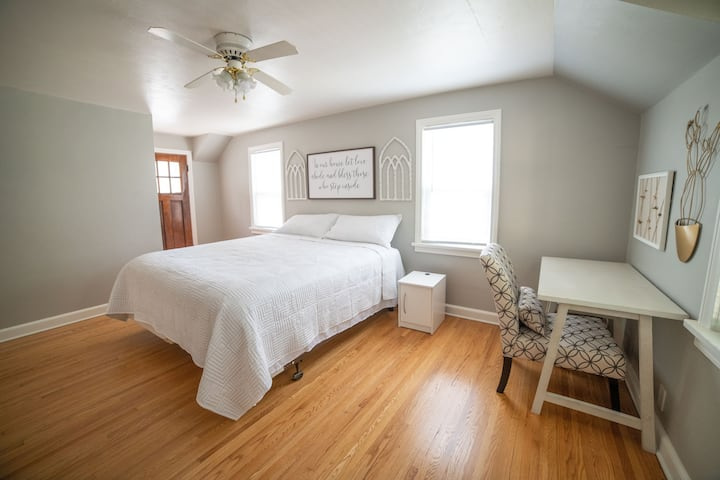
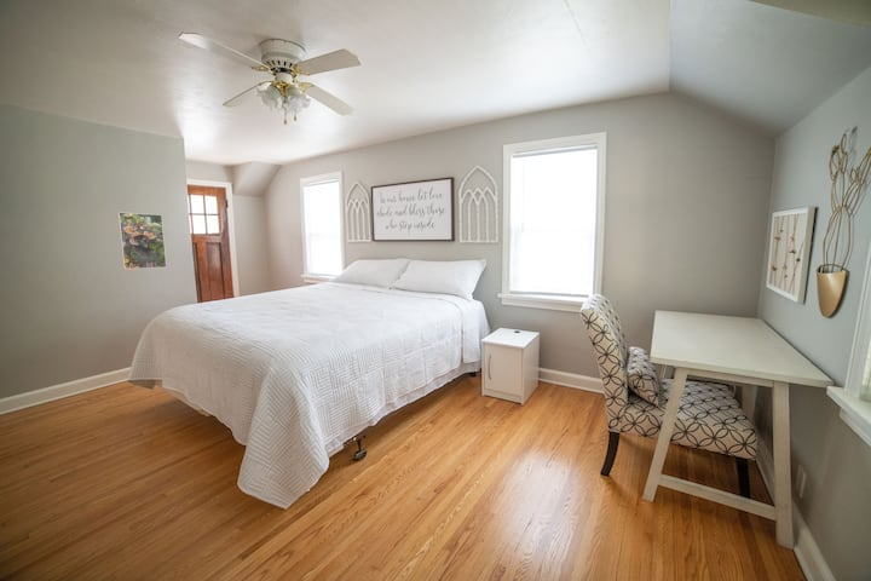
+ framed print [116,211,168,270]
